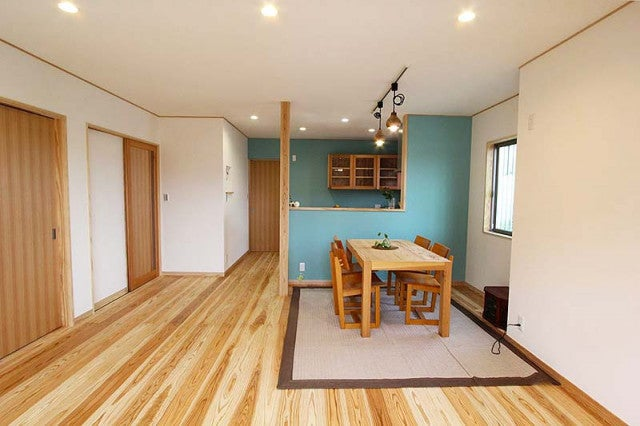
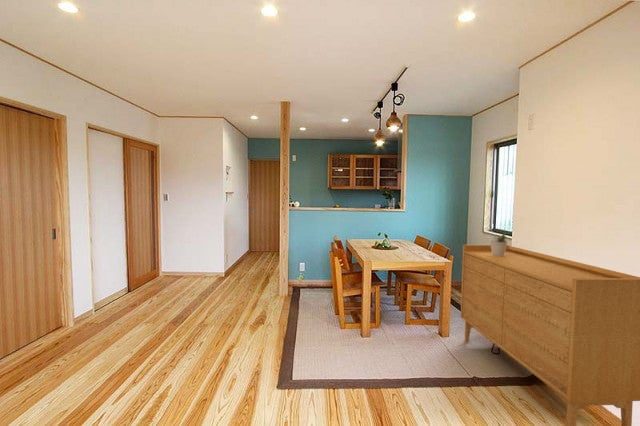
+ potted plant [489,231,509,256]
+ sideboard [460,244,640,426]
